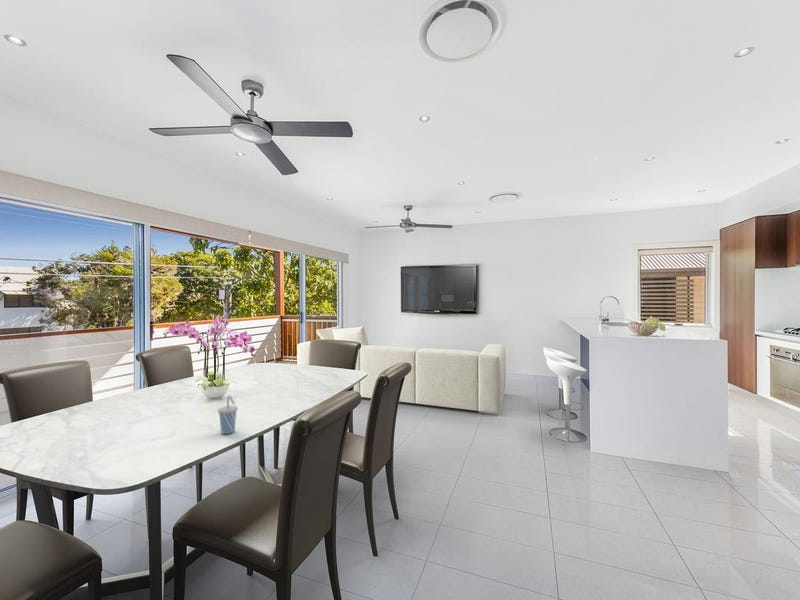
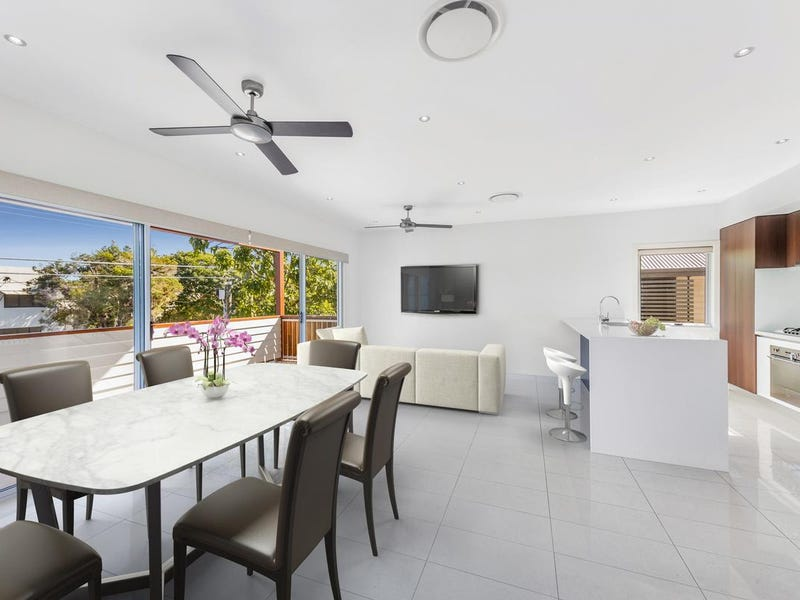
- cup [217,395,239,435]
